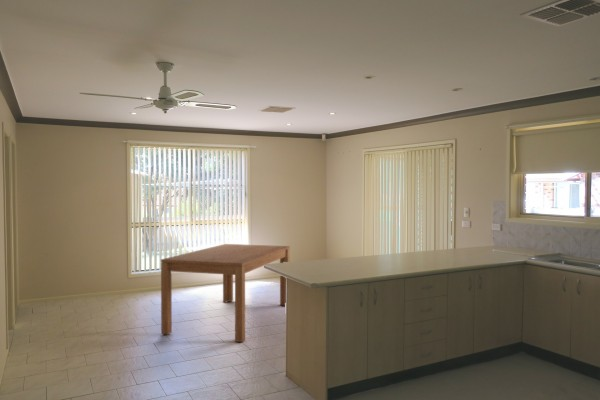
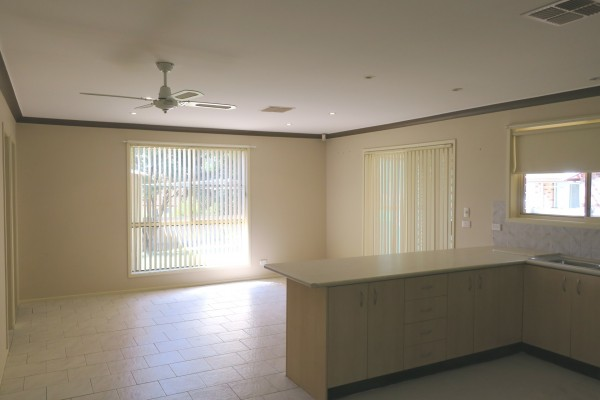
- dining table [160,243,291,343]
